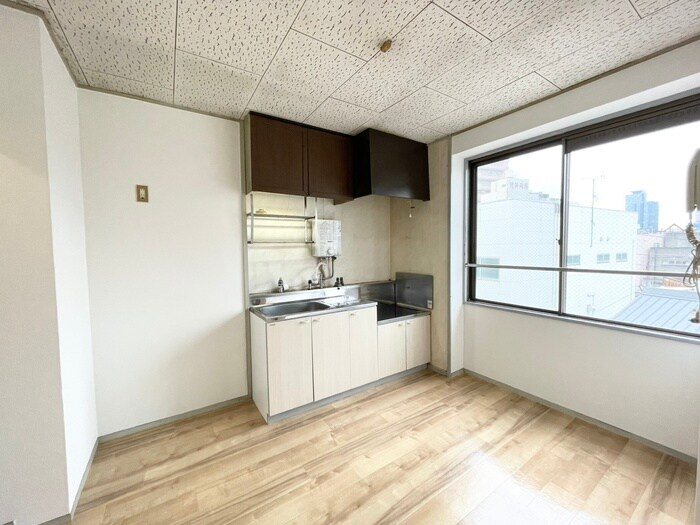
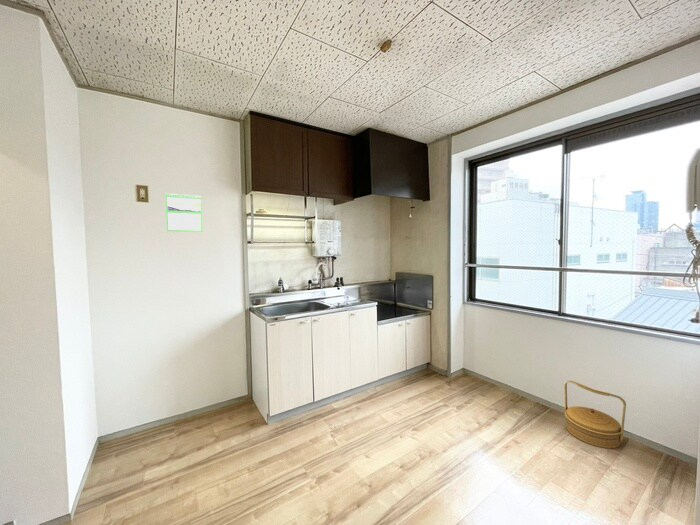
+ calendar [165,192,204,233]
+ basket [563,380,627,449]
